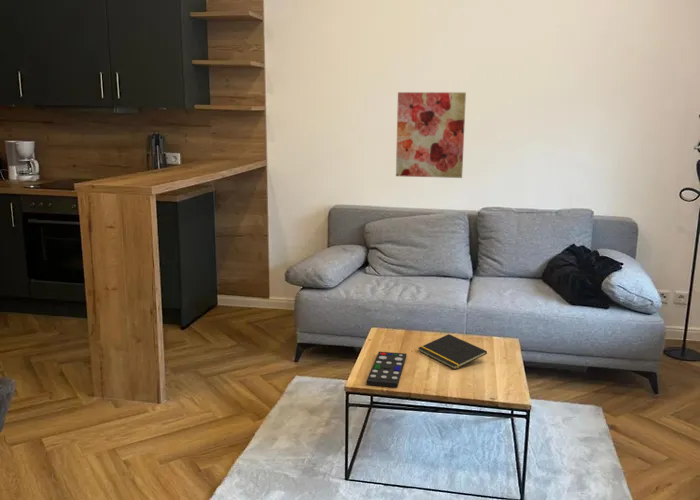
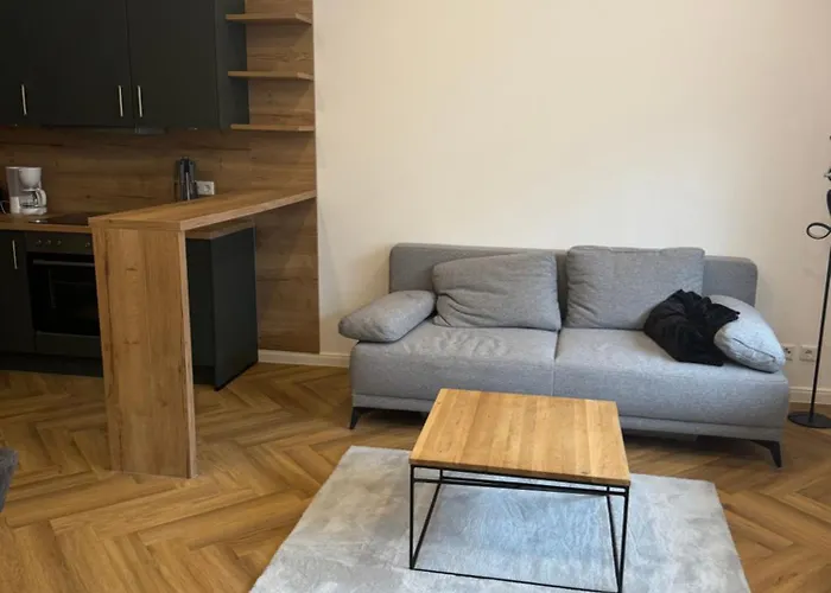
- remote control [366,351,407,388]
- wall art [395,91,467,179]
- notepad [417,333,488,370]
